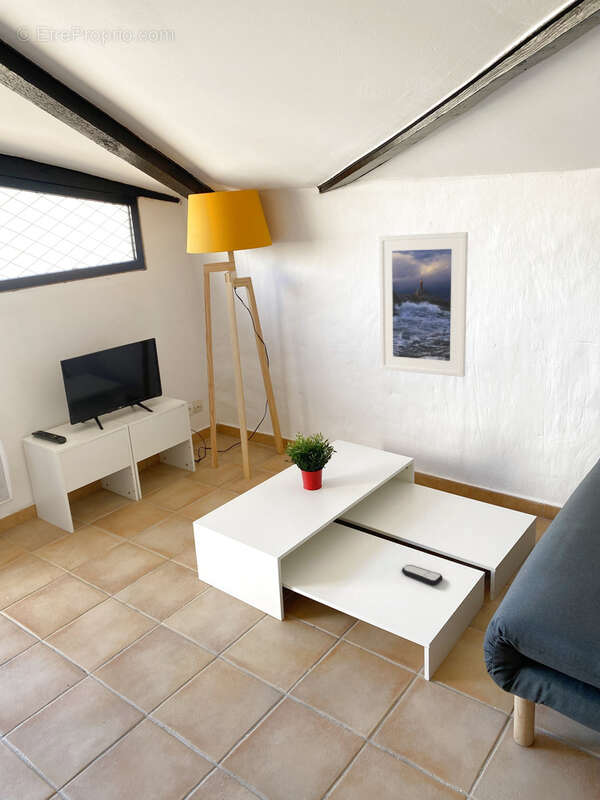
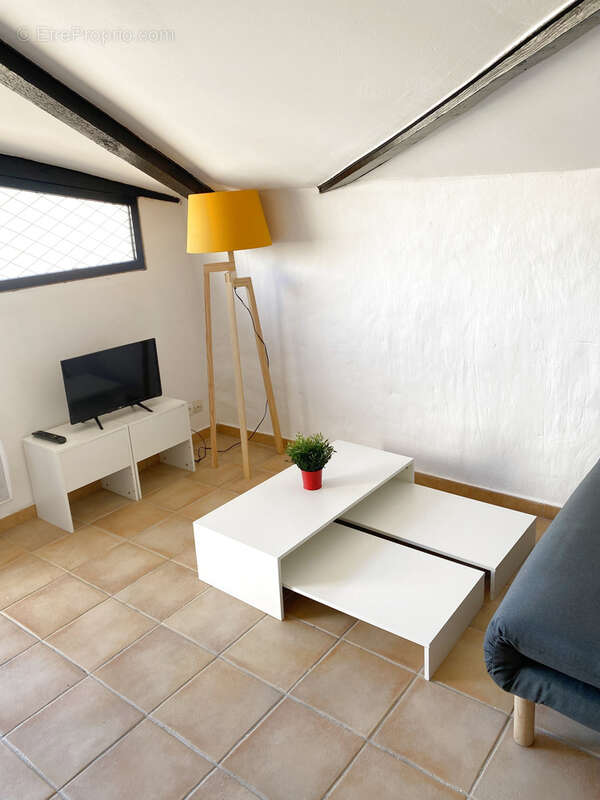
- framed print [378,231,469,378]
- remote control [401,564,444,586]
